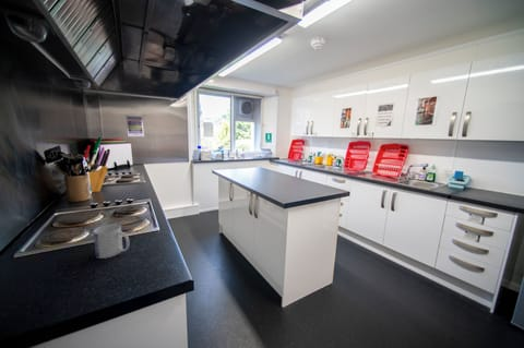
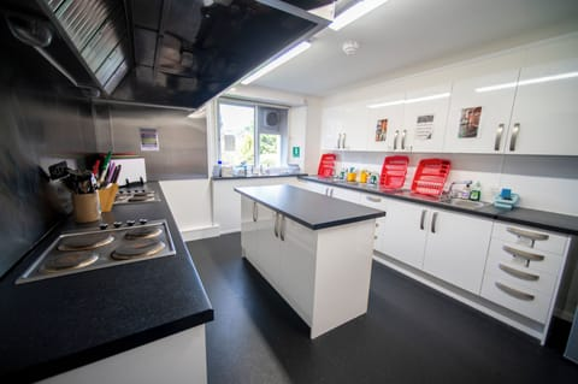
- mug [93,223,130,260]
